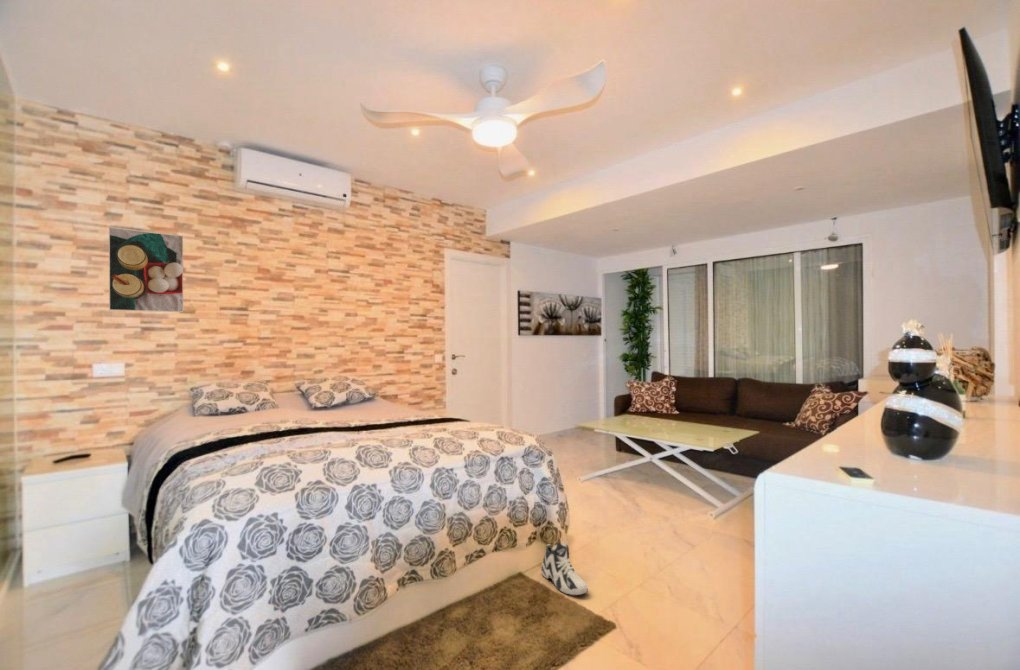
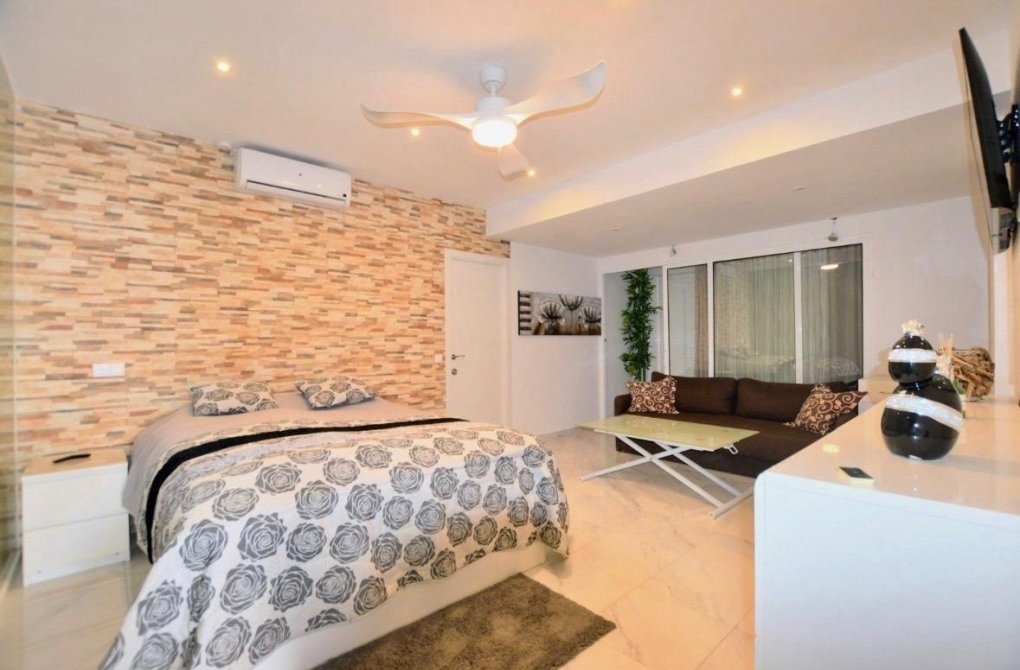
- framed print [108,226,184,313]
- sneaker [540,540,589,596]
